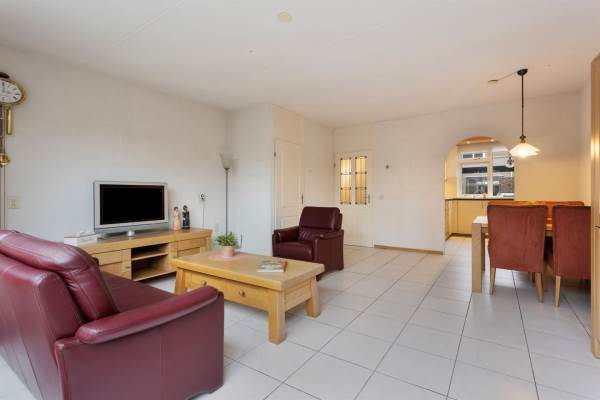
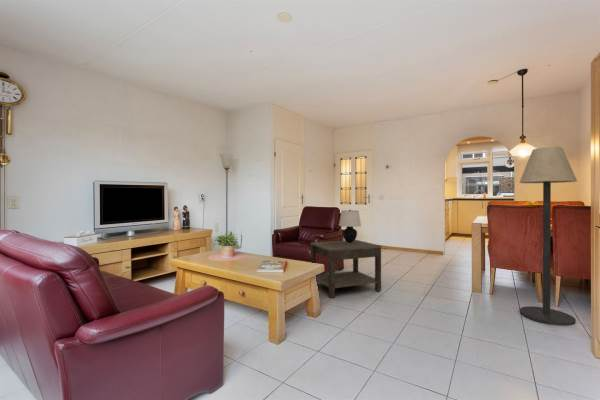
+ side table [309,239,383,299]
+ table lamp [338,209,362,243]
+ floor lamp [518,146,578,327]
